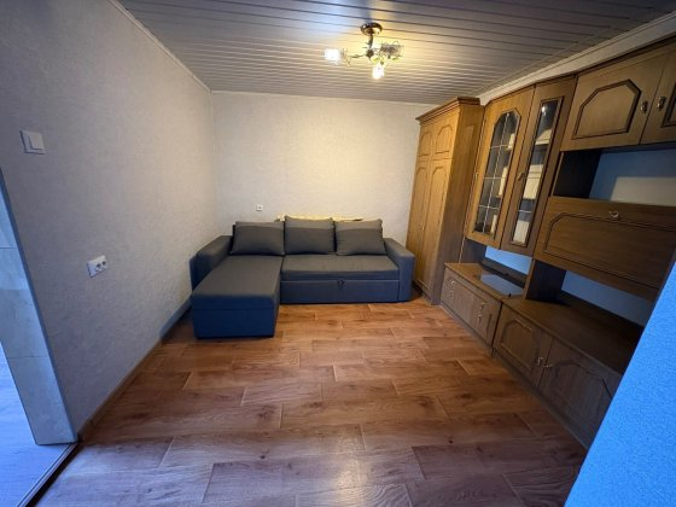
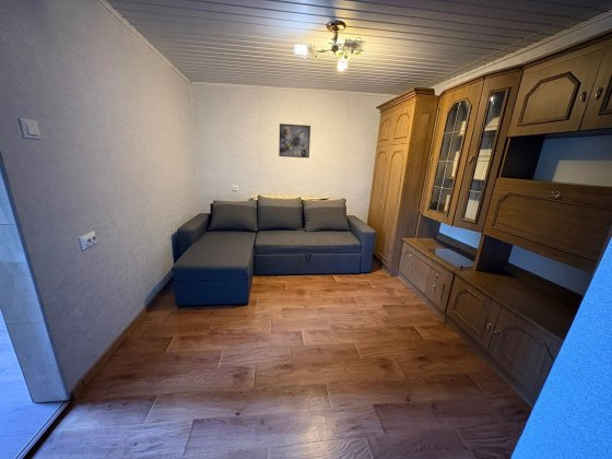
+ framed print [278,122,311,158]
